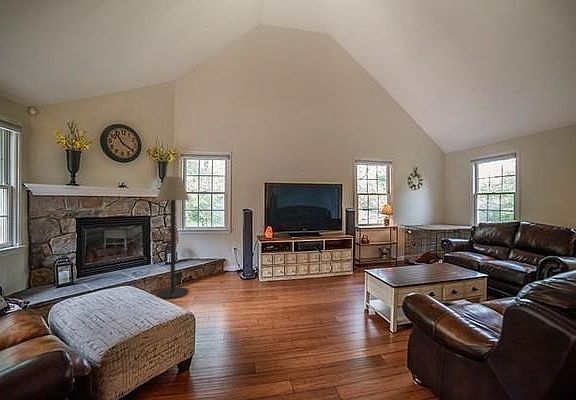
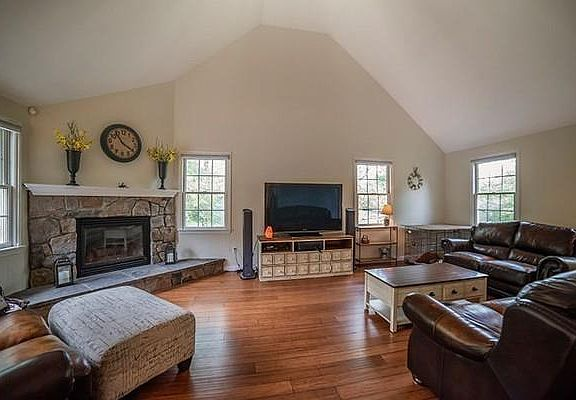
- floor lamp [155,176,190,300]
